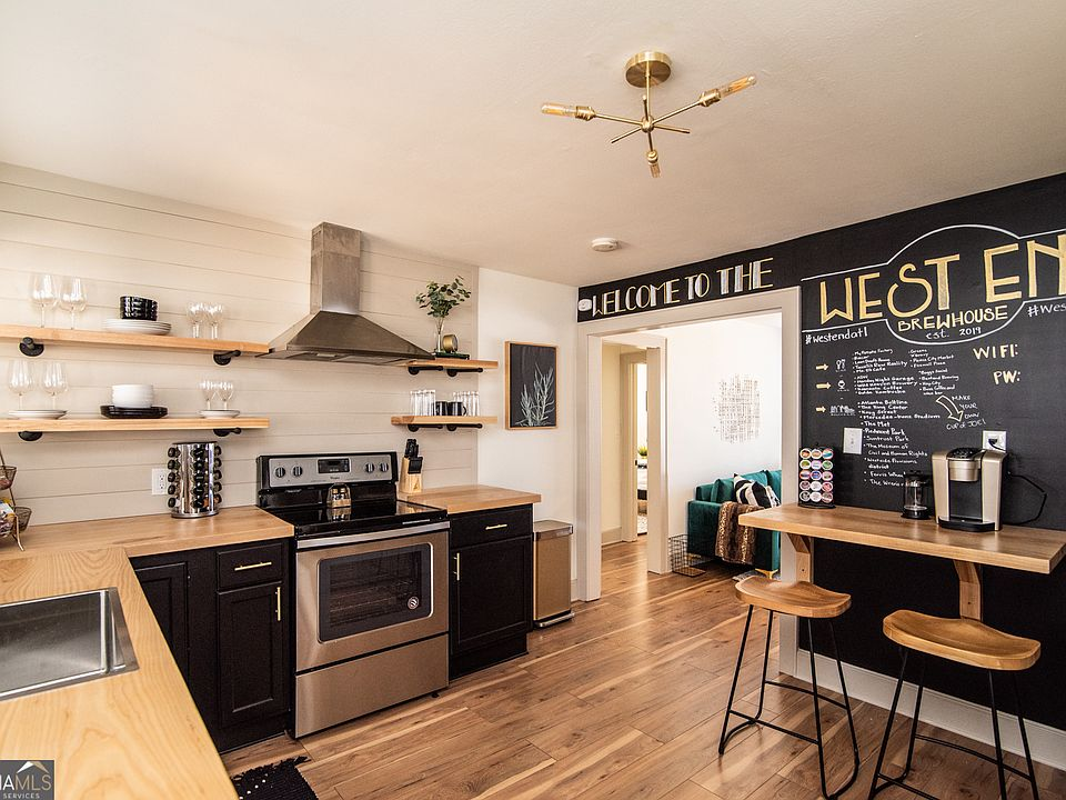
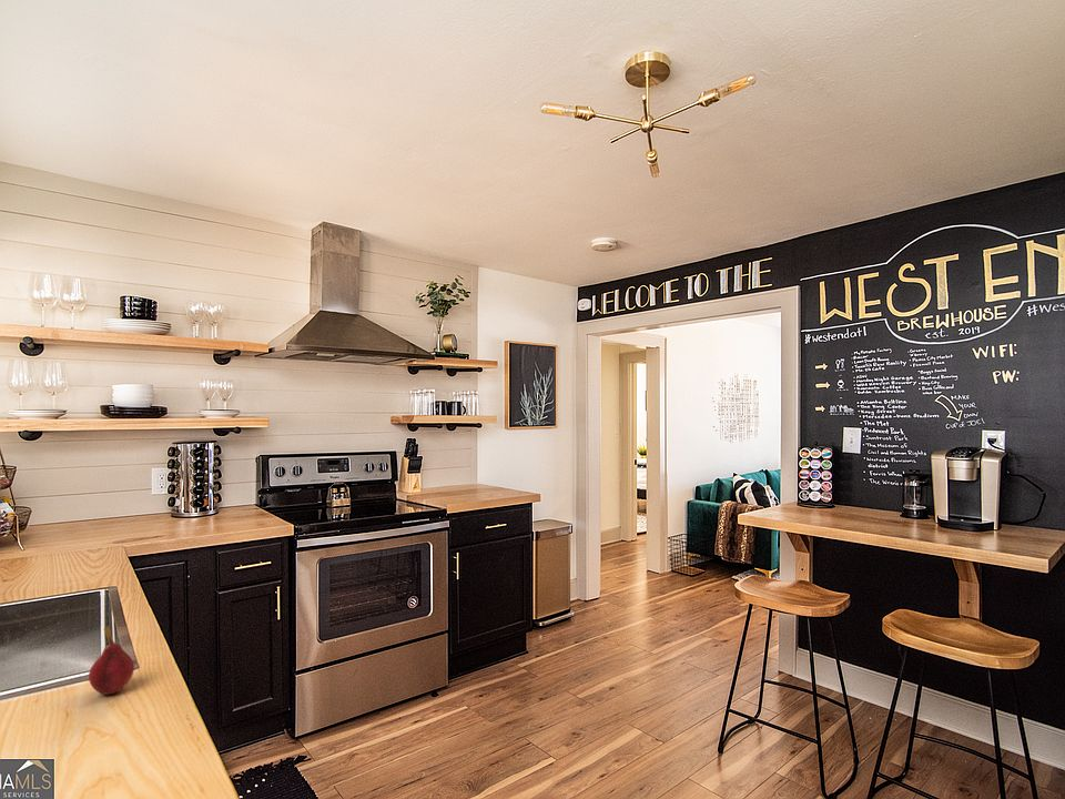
+ fruit [88,625,135,696]
